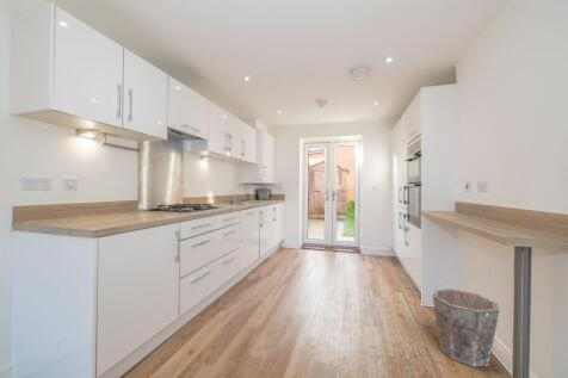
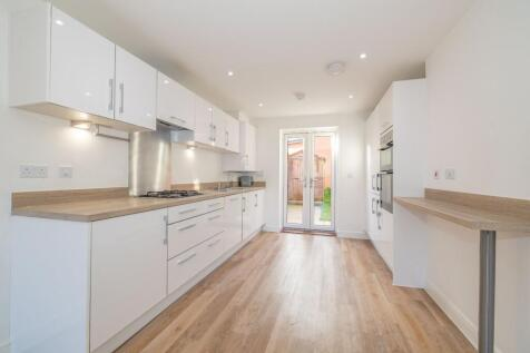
- waste bin [432,287,500,368]
